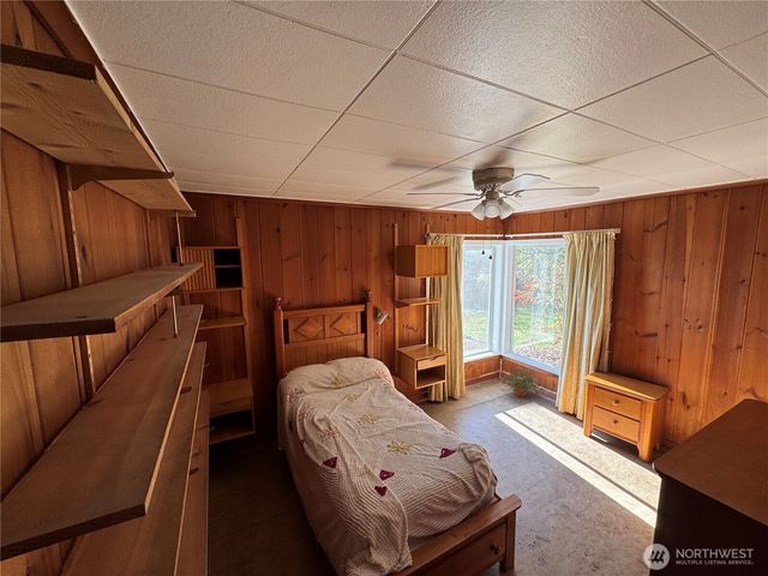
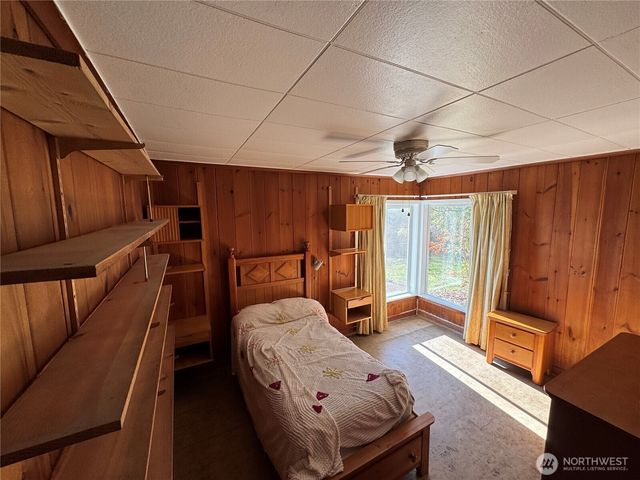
- potted plant [502,368,546,398]
